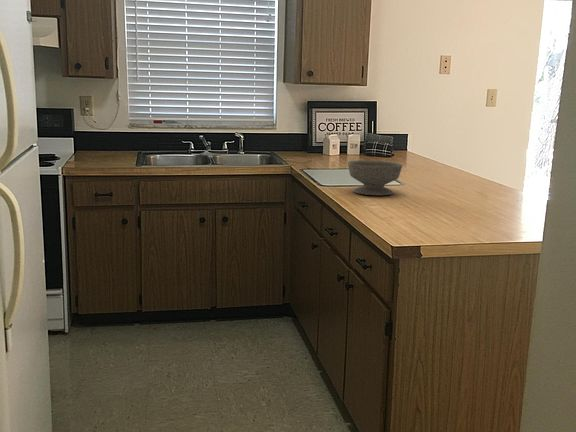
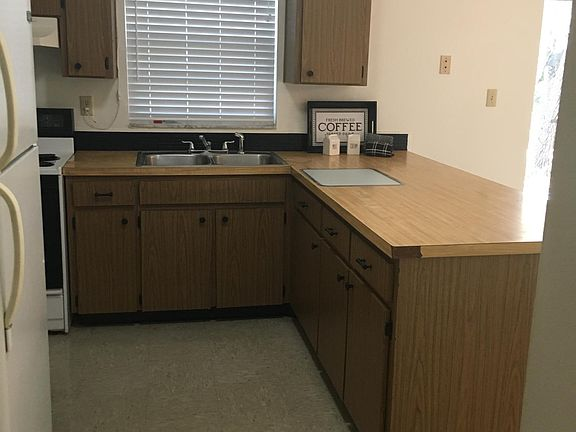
- bowl [347,159,403,196]
